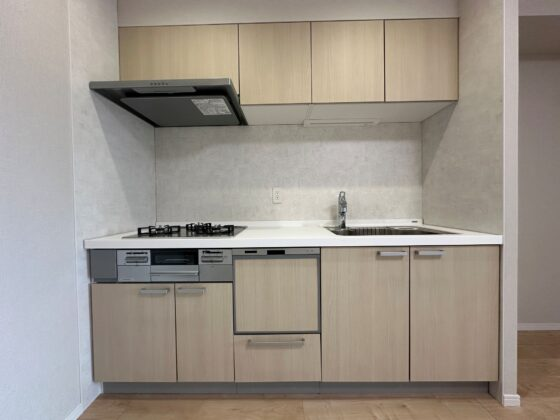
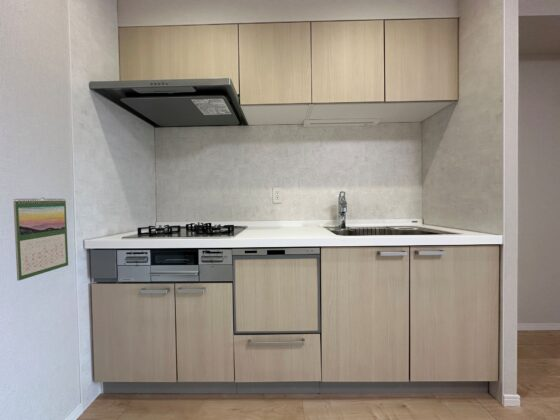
+ calendar [12,196,69,282]
